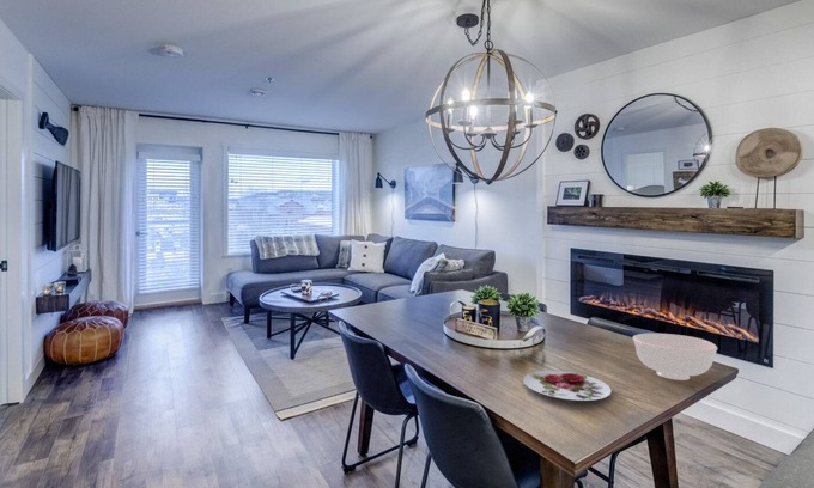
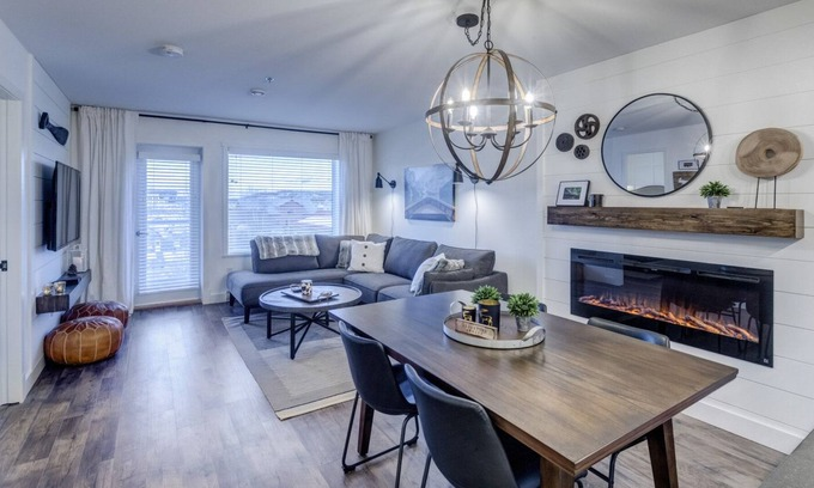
- bowl [632,333,718,382]
- plate [522,370,613,402]
